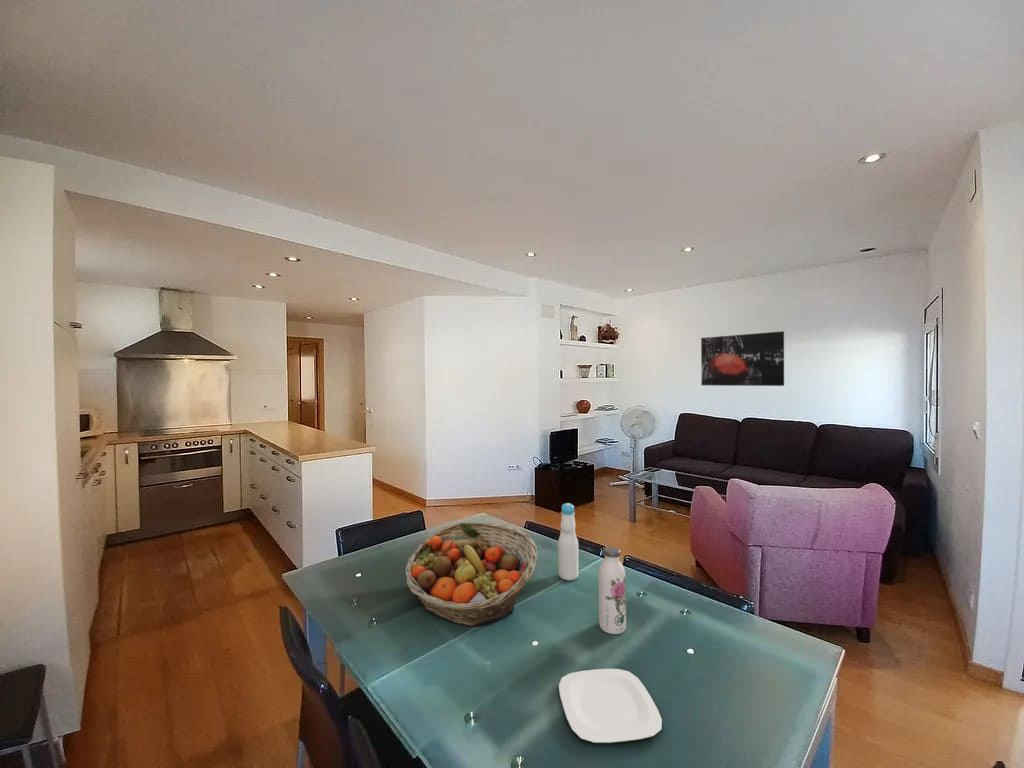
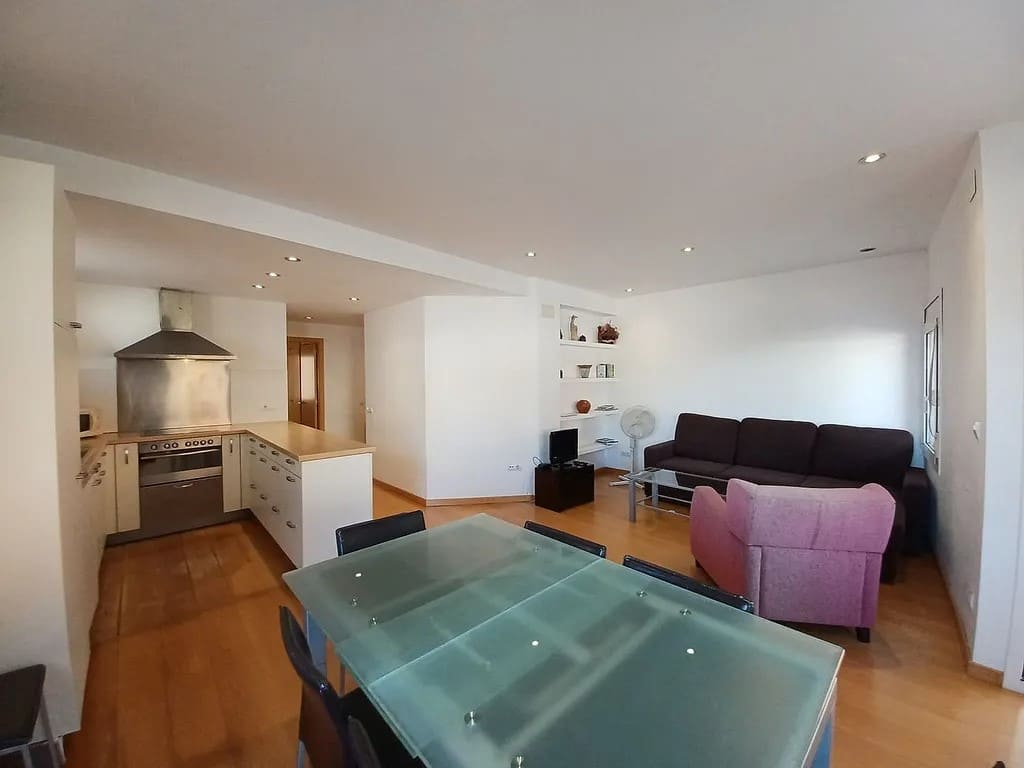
- plate [558,668,663,744]
- fruit basket [404,521,539,627]
- wall art [700,330,785,387]
- bottle [557,502,580,581]
- water bottle [598,546,627,635]
